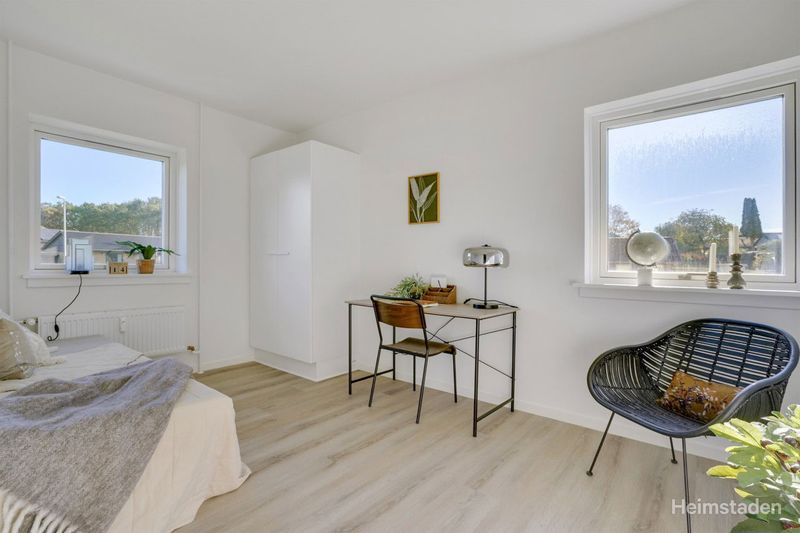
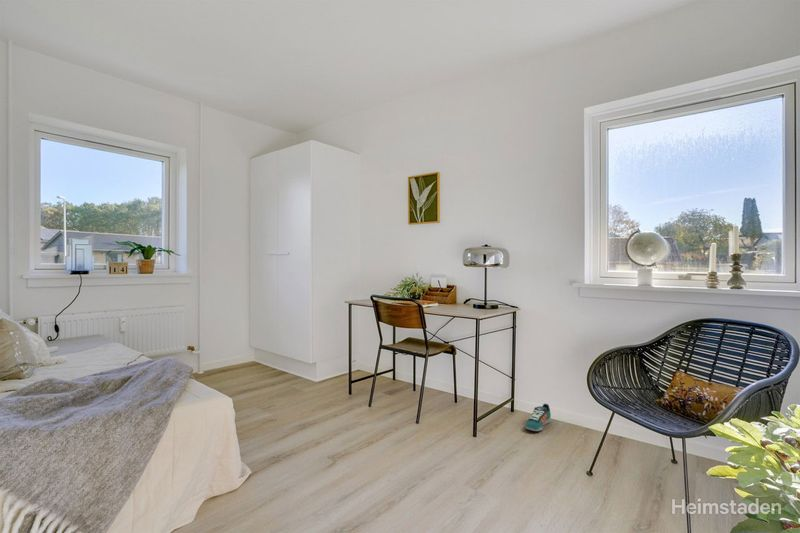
+ sneaker [524,403,552,432]
